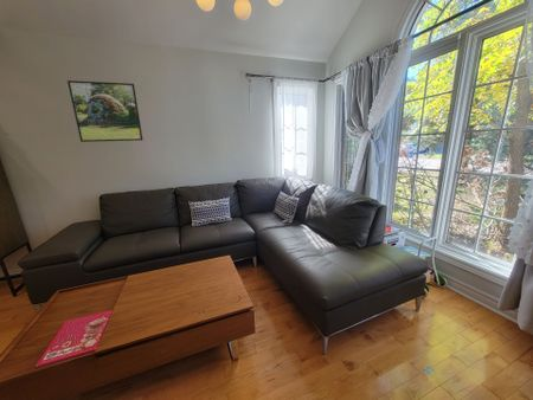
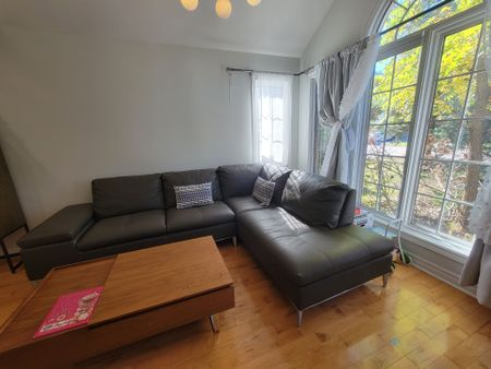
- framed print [66,79,143,143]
